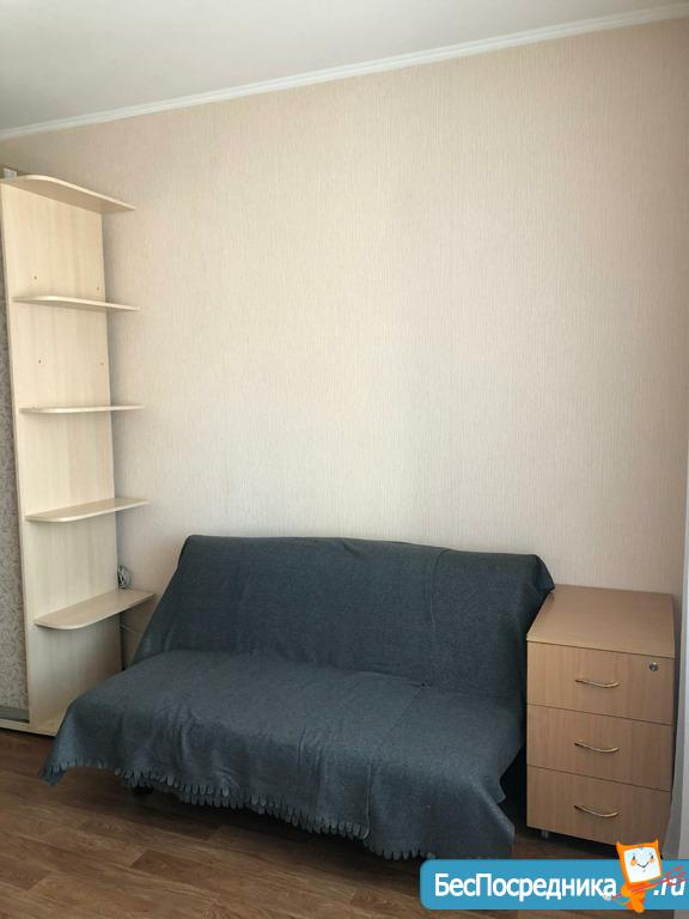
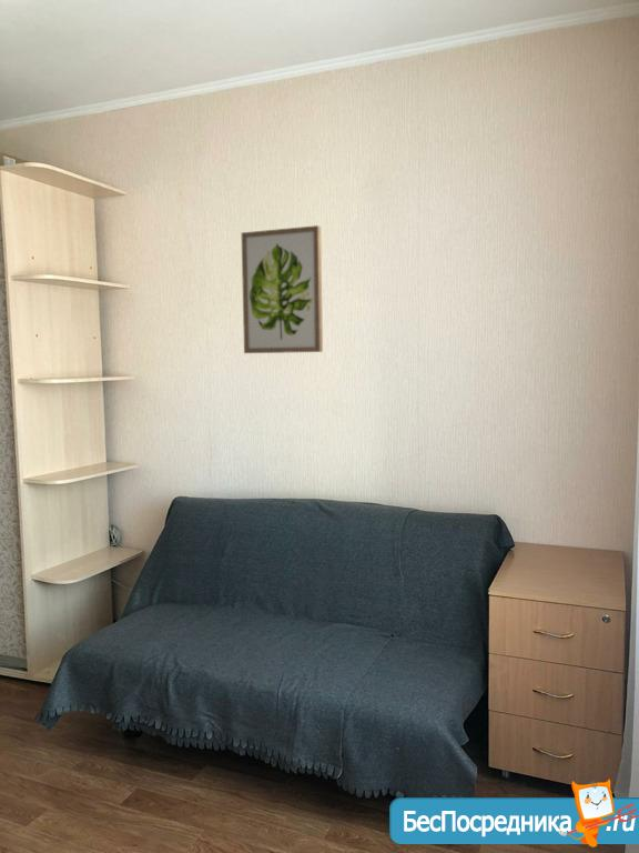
+ wall art [241,224,324,354]
